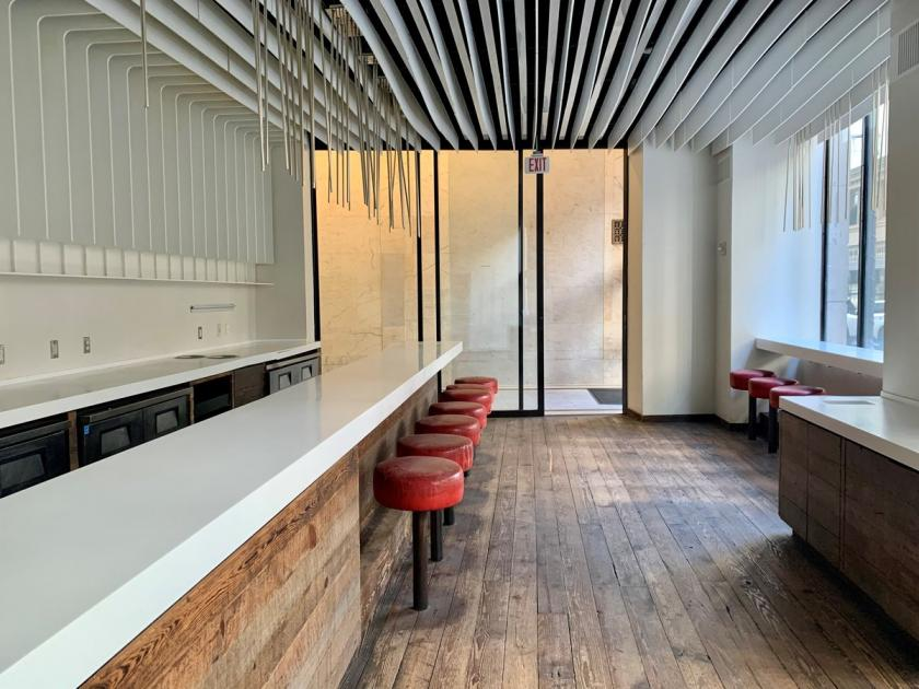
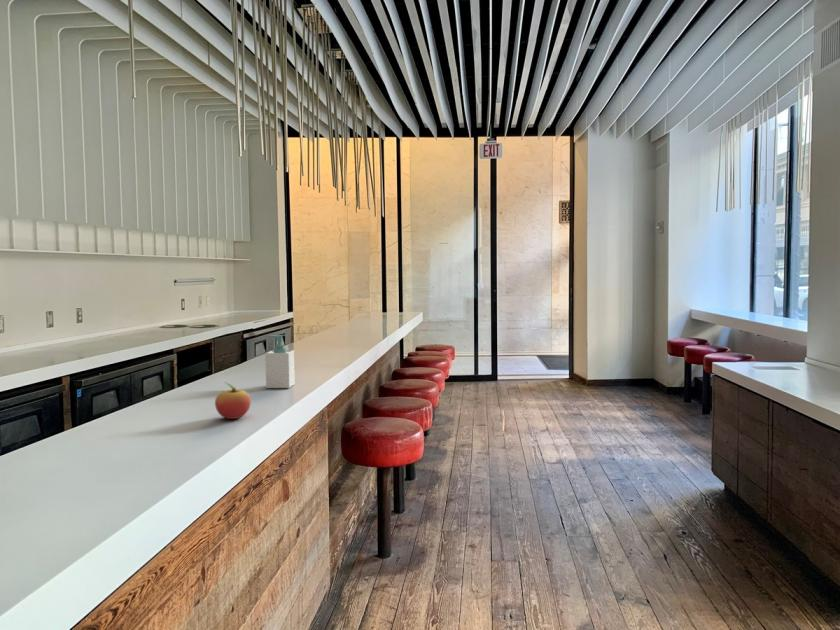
+ fruit [214,381,252,420]
+ soap bottle [264,334,296,389]
